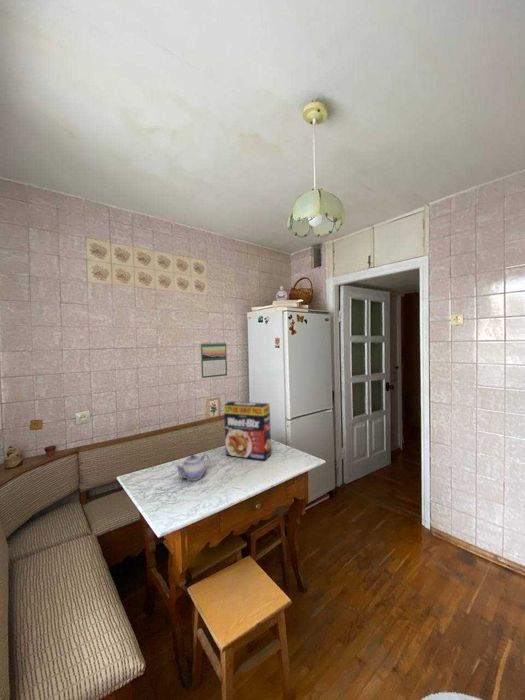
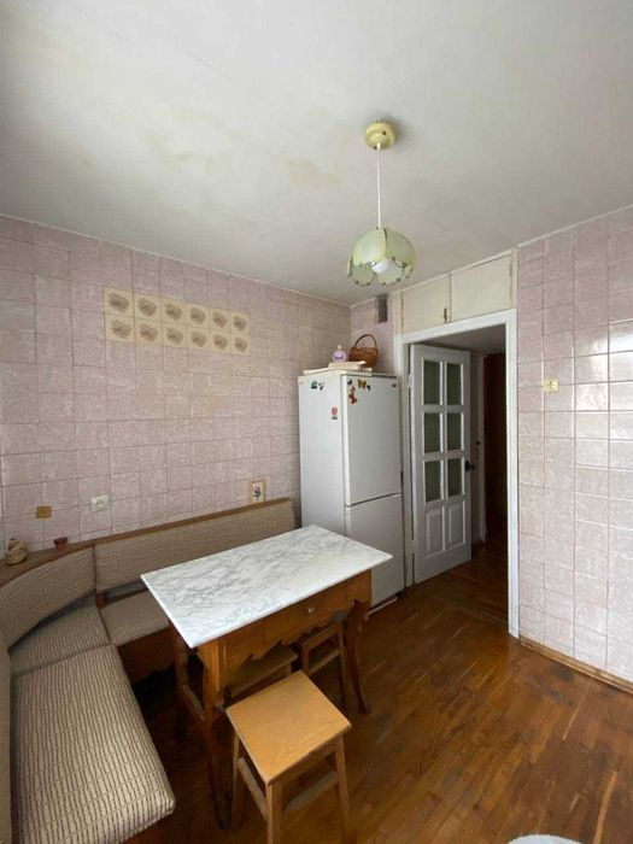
- calendar [200,341,228,379]
- cereal box [223,401,272,461]
- teapot [174,453,211,482]
